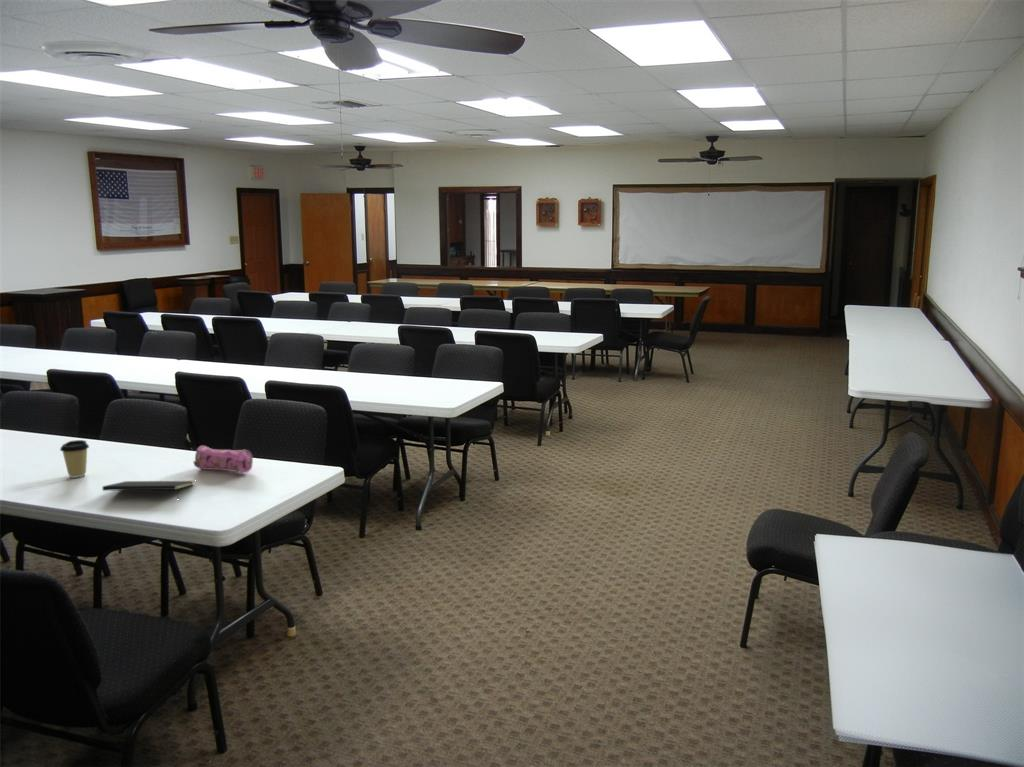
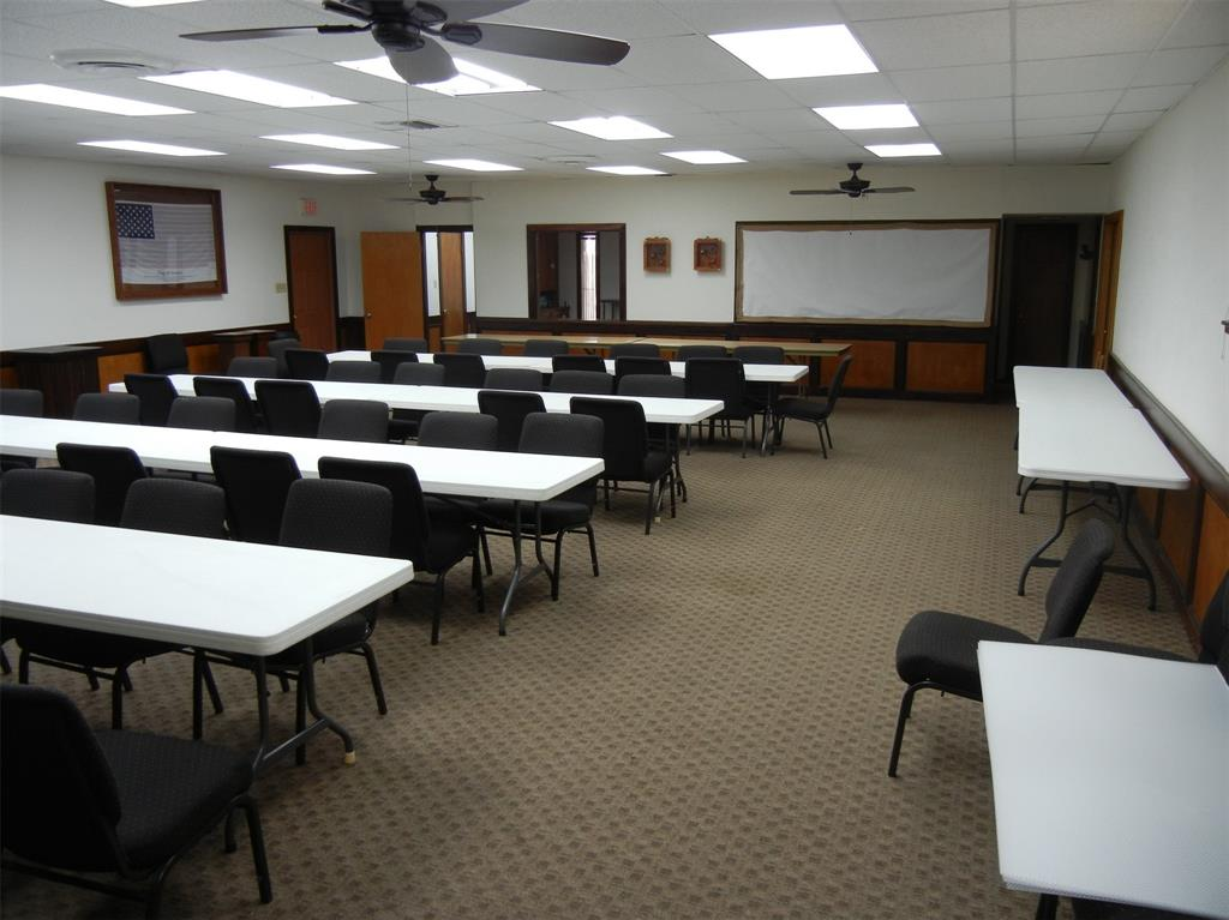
- notepad [101,480,195,498]
- coffee cup [59,439,90,479]
- pencil case [192,445,254,474]
